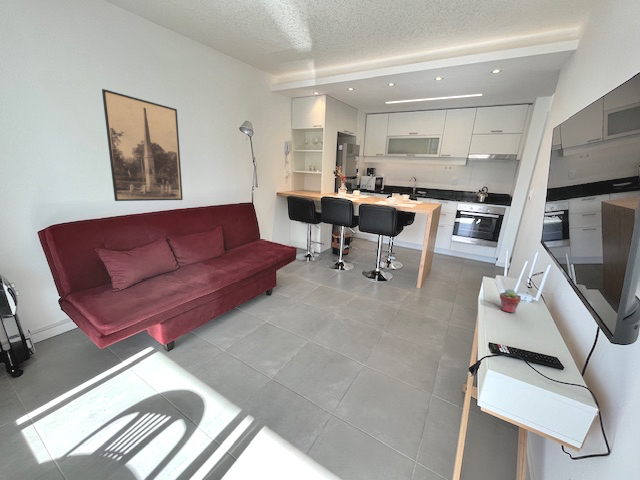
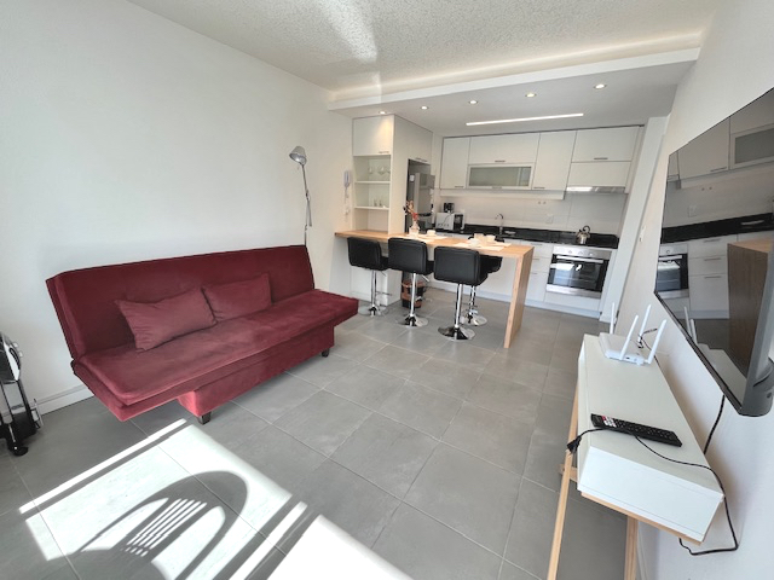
- potted succulent [499,288,522,314]
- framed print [101,88,184,202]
